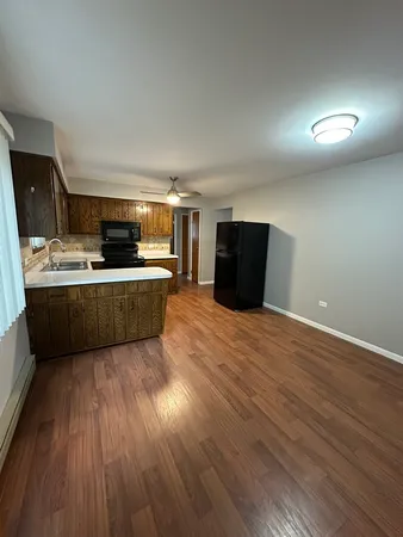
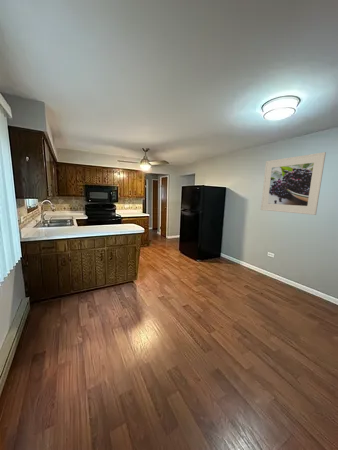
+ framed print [260,151,327,216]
